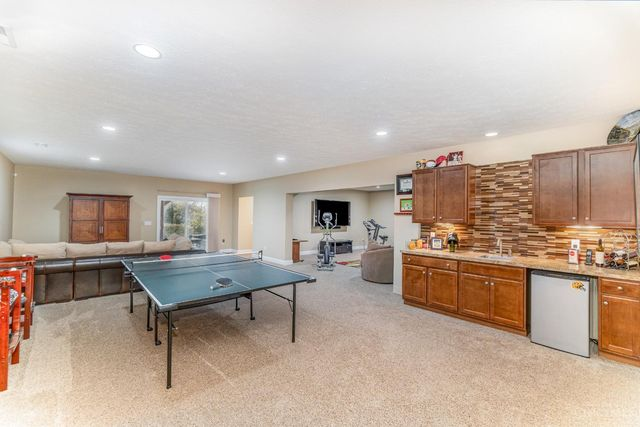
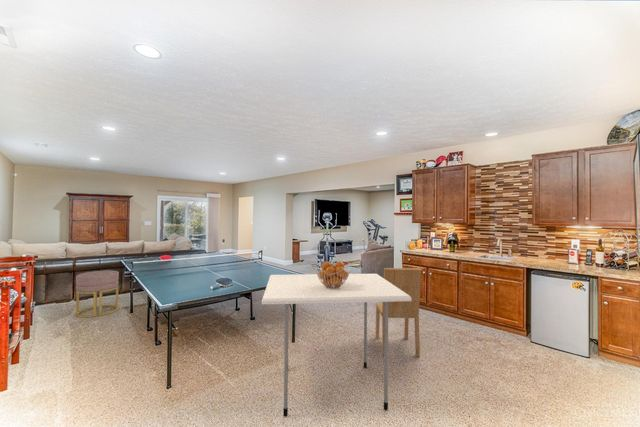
+ dining chair [374,267,423,358]
+ ottoman [75,269,120,318]
+ dining table [261,273,412,418]
+ fruit basket [315,260,351,289]
